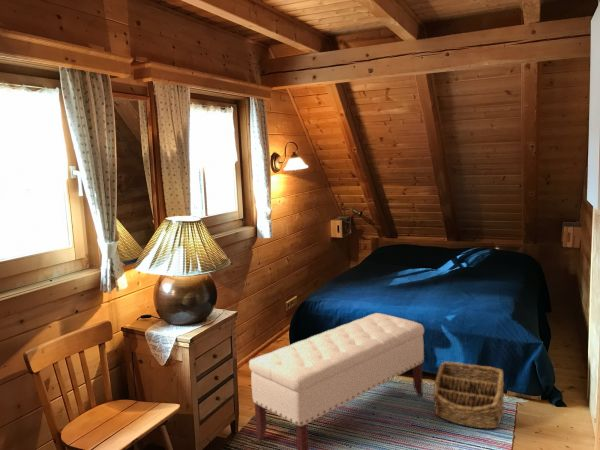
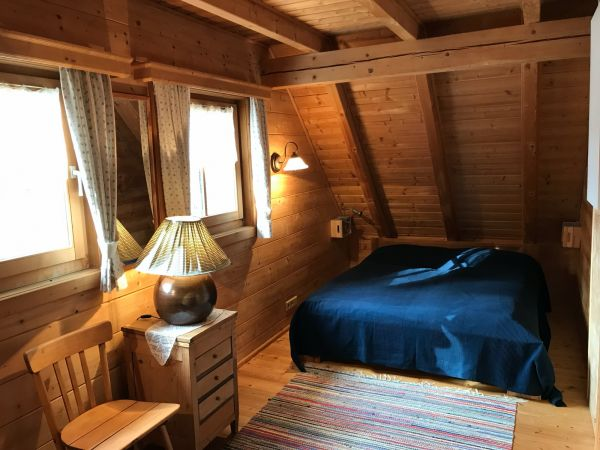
- basket [432,360,505,429]
- bench [248,312,425,450]
